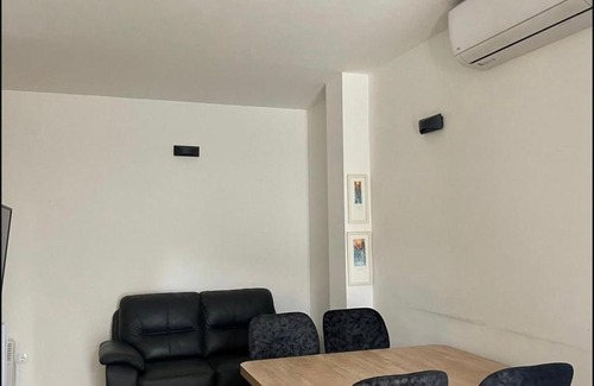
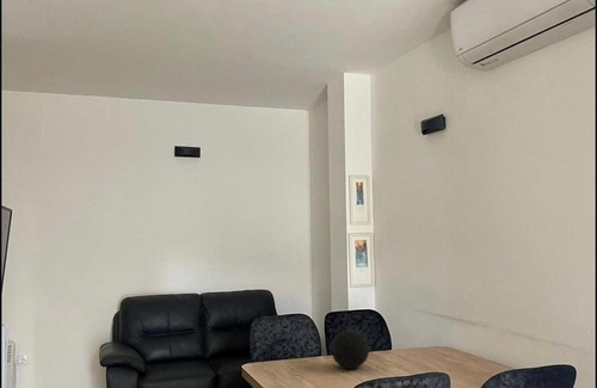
+ decorative orb [330,328,370,370]
